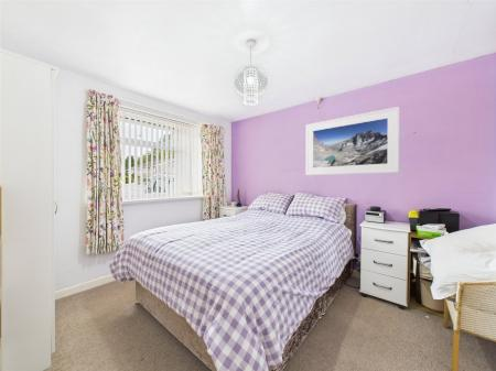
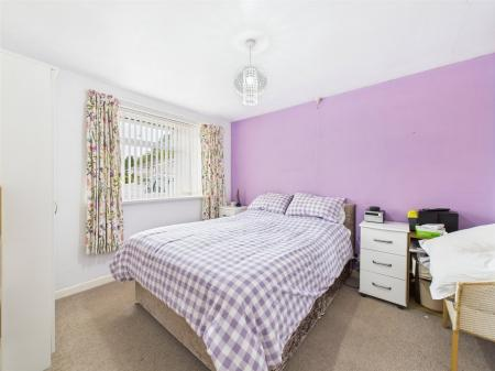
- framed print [305,106,400,176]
